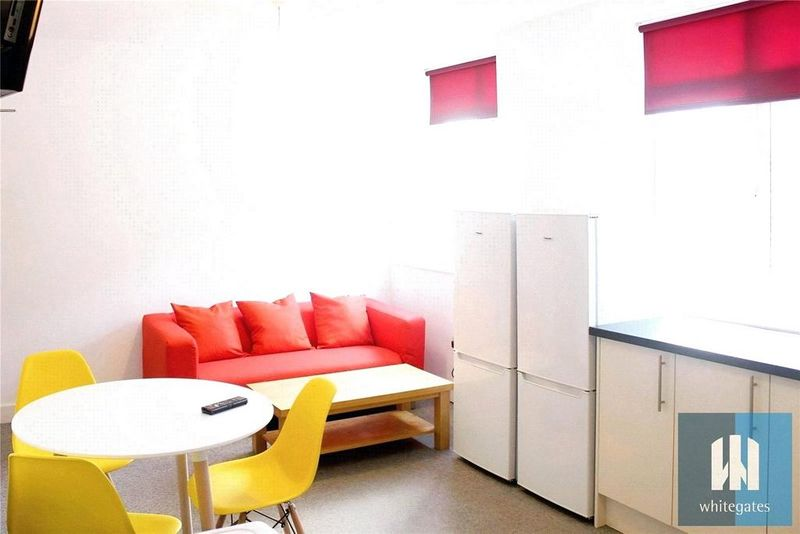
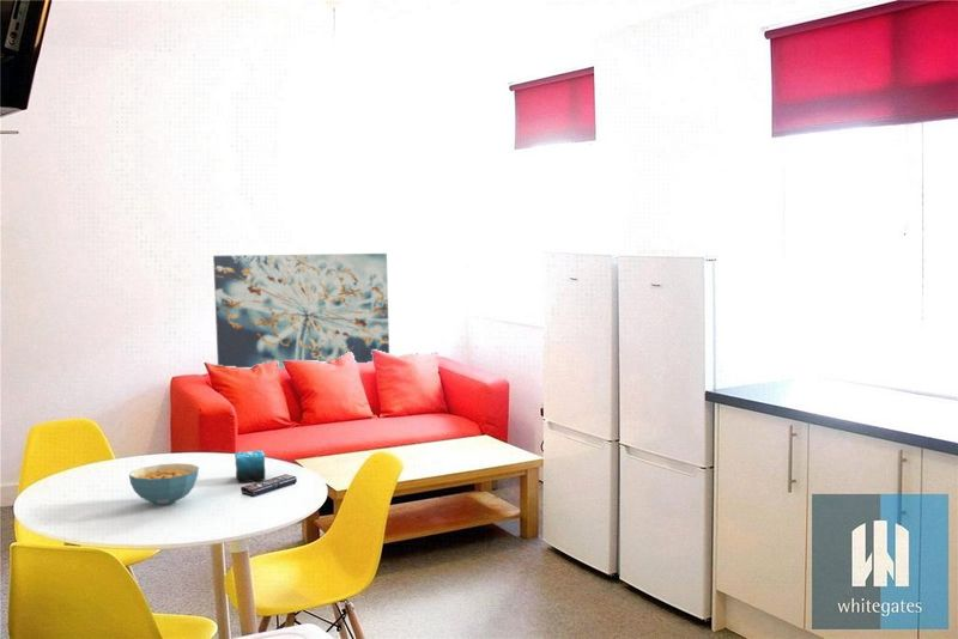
+ candle [234,449,266,483]
+ wall art [212,252,390,370]
+ cereal bowl [128,462,200,506]
